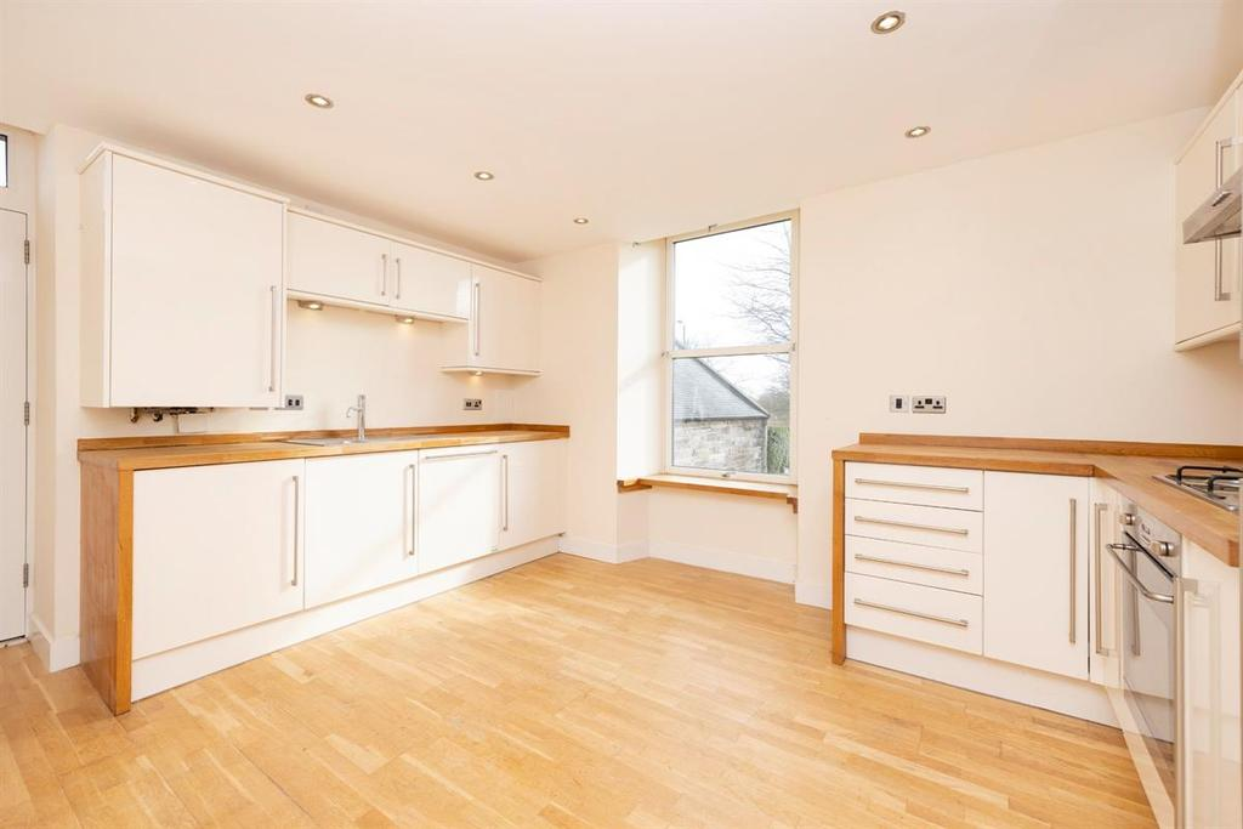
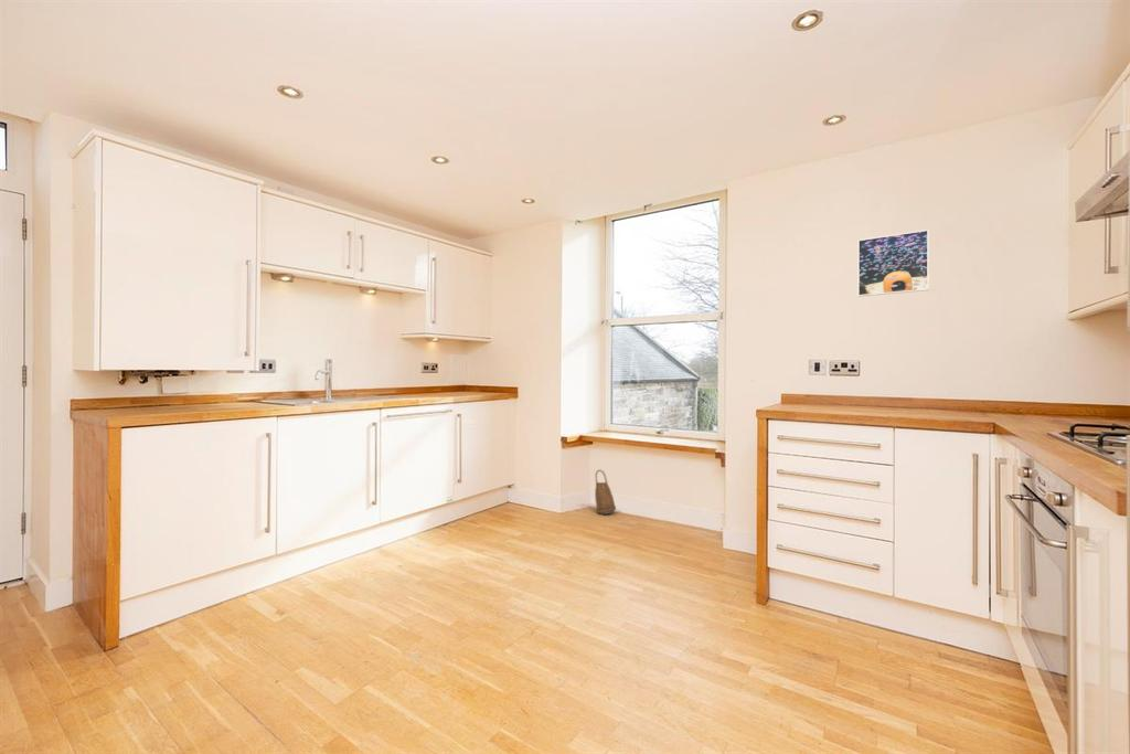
+ basket [594,468,617,516]
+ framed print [857,229,929,298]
